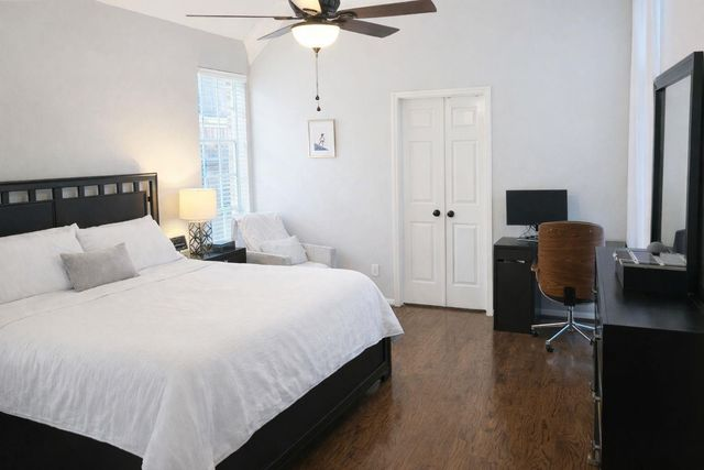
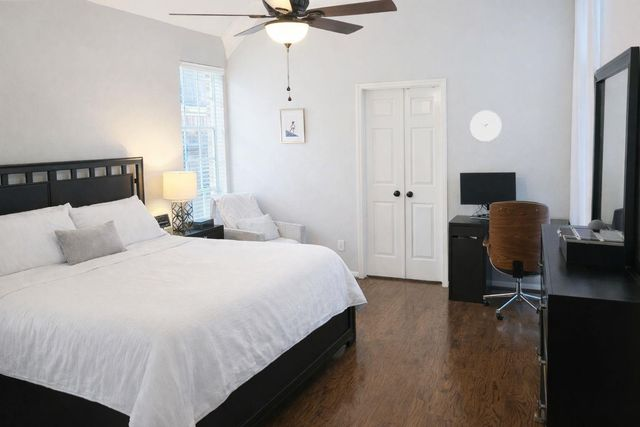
+ wall clock [469,109,503,143]
